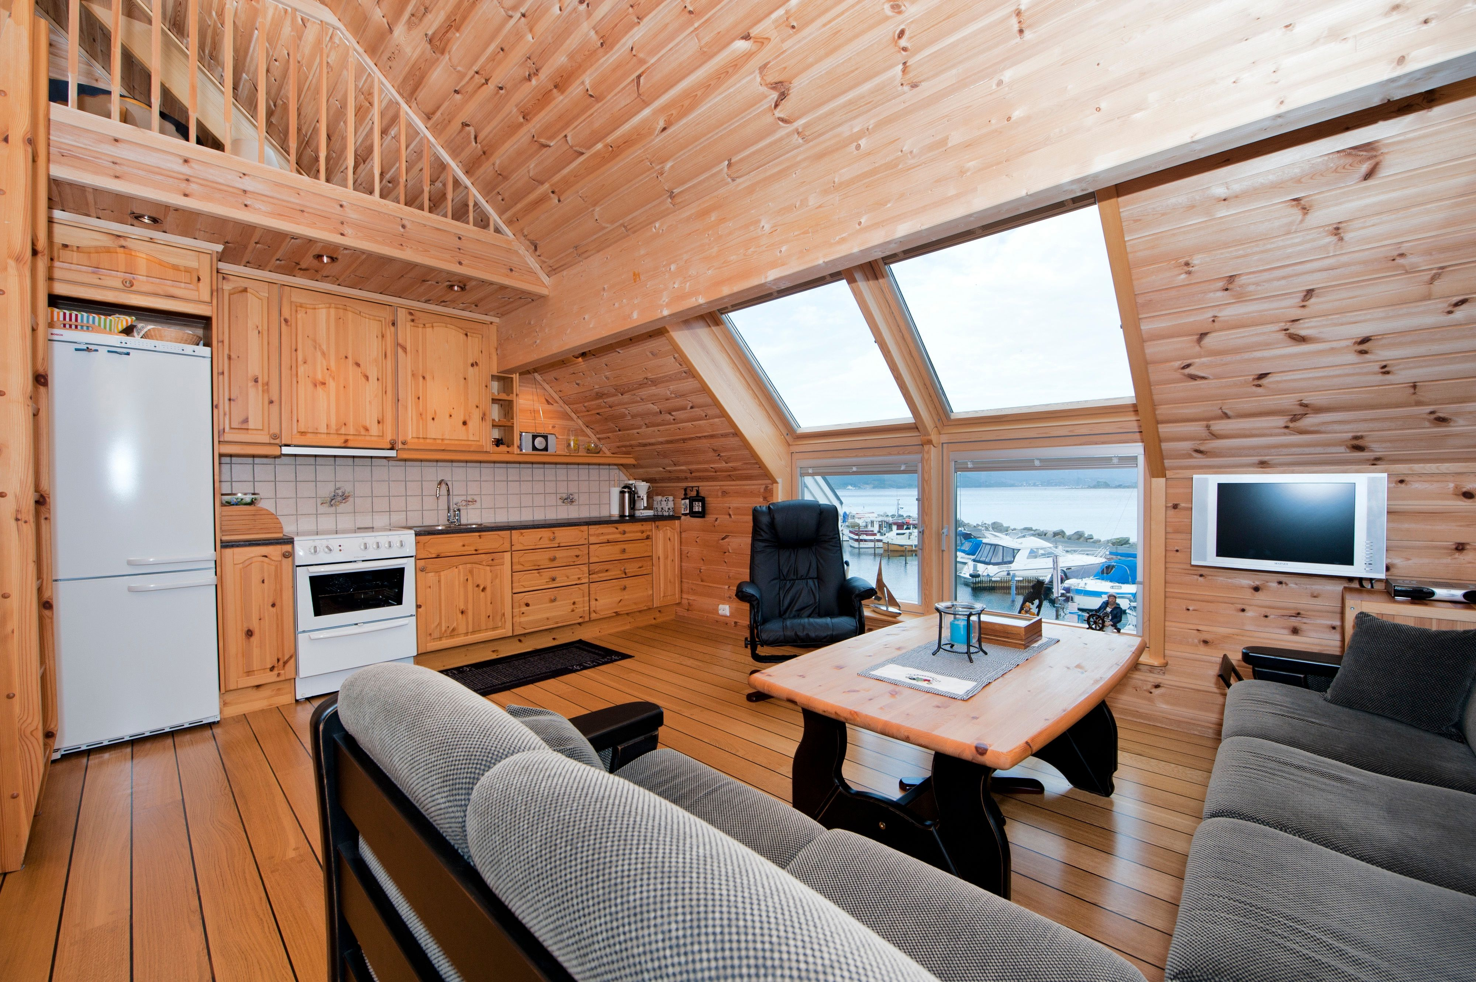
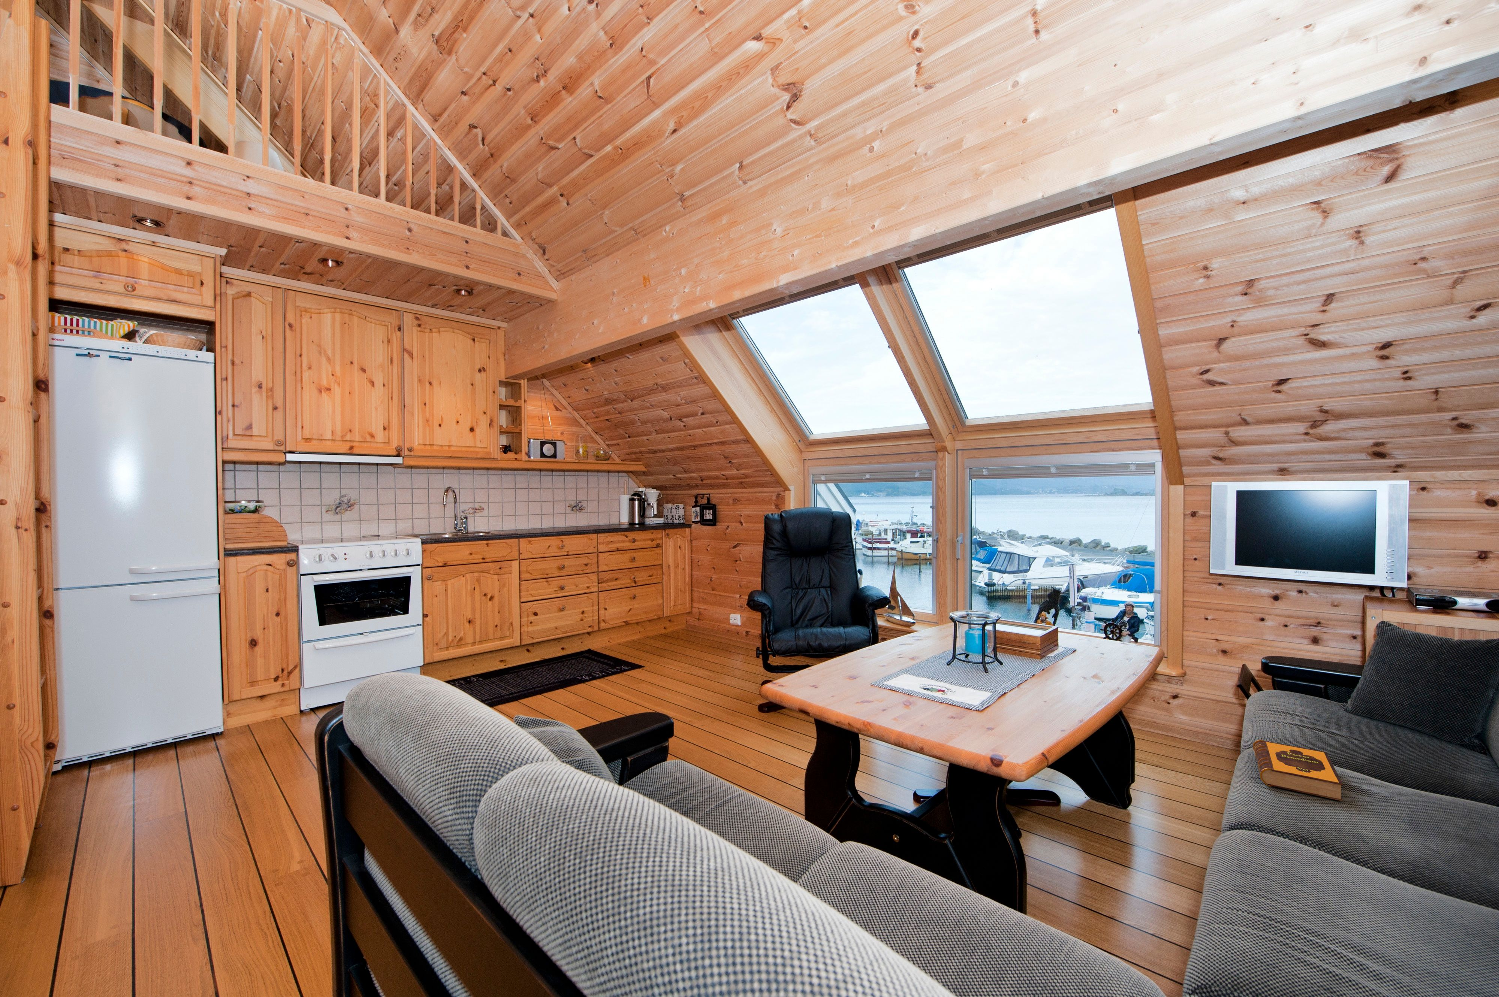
+ hardback book [1252,739,1343,801]
